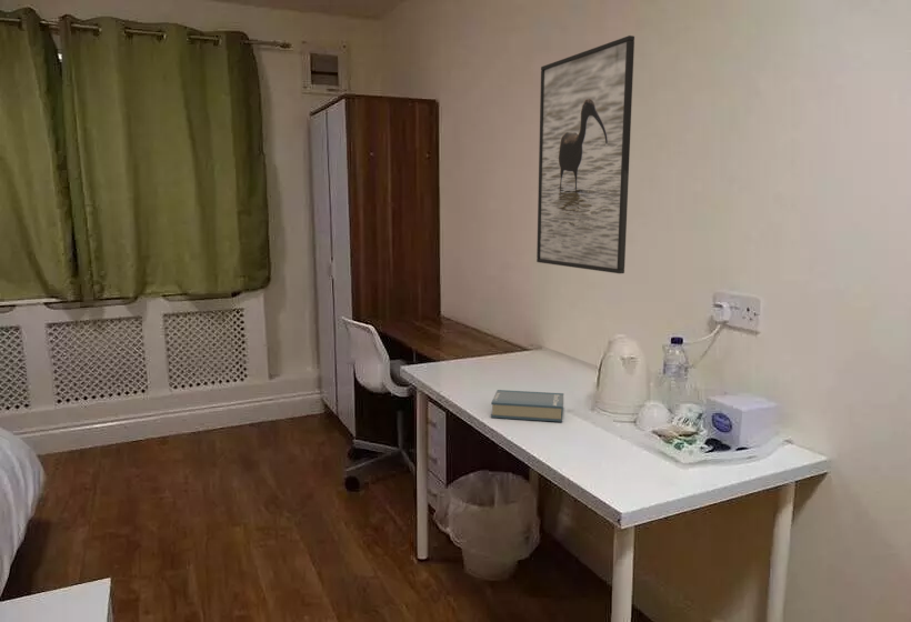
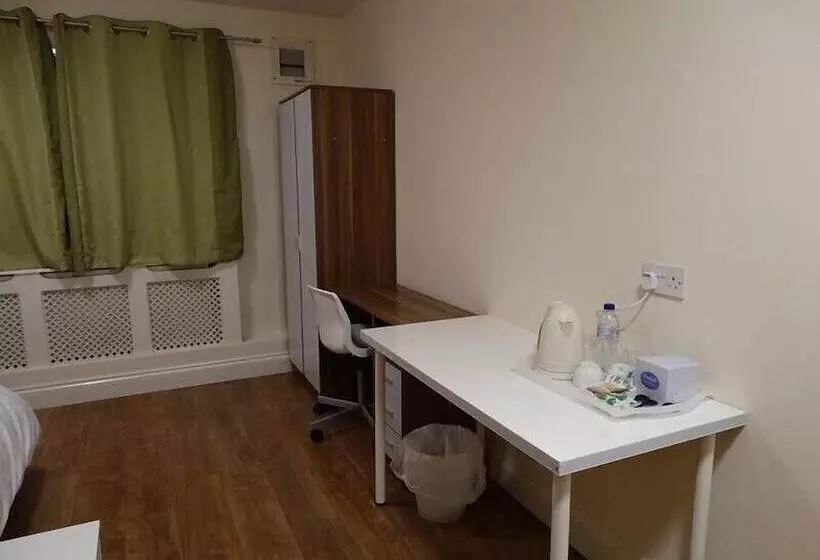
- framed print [535,34,635,274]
- hardback book [490,389,564,423]
